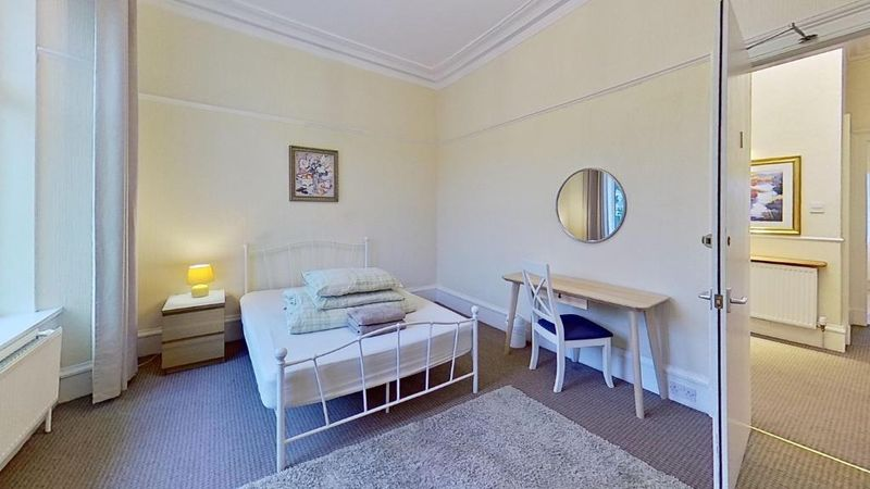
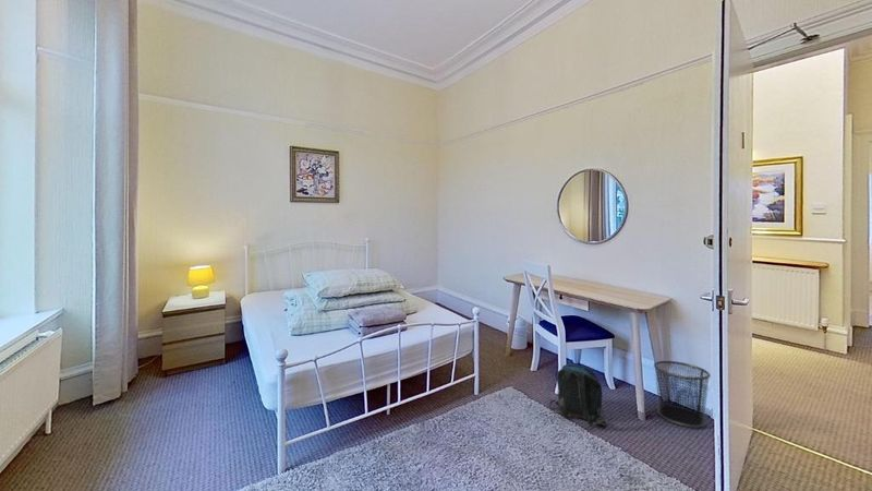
+ waste bin [653,360,712,429]
+ backpack [548,363,608,427]
